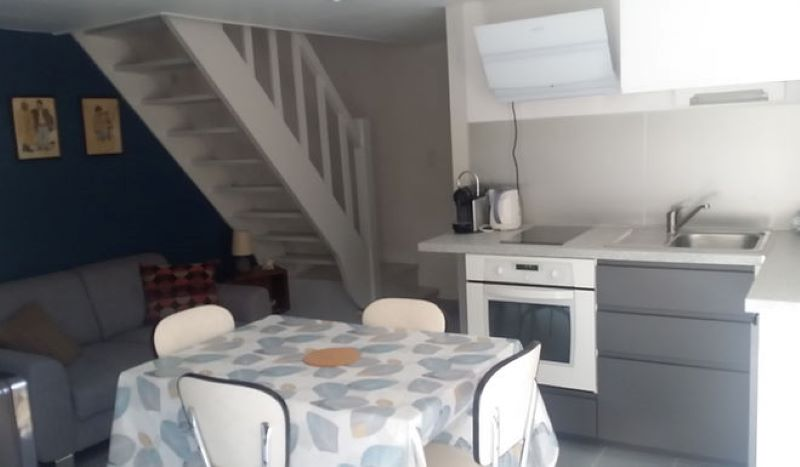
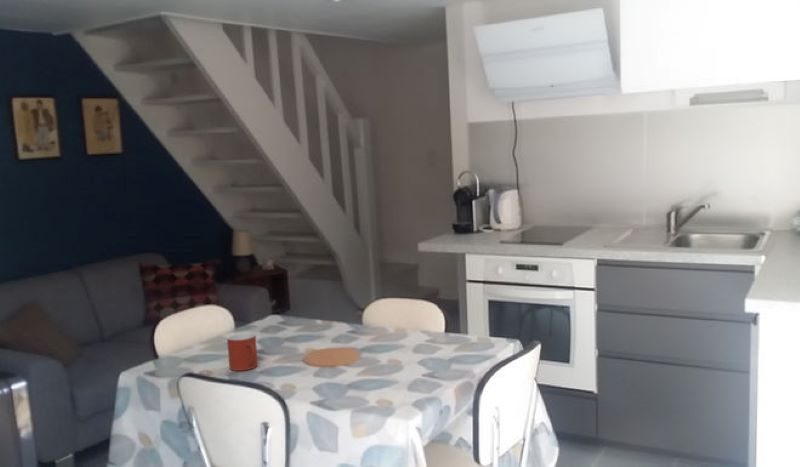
+ mug [226,332,259,372]
